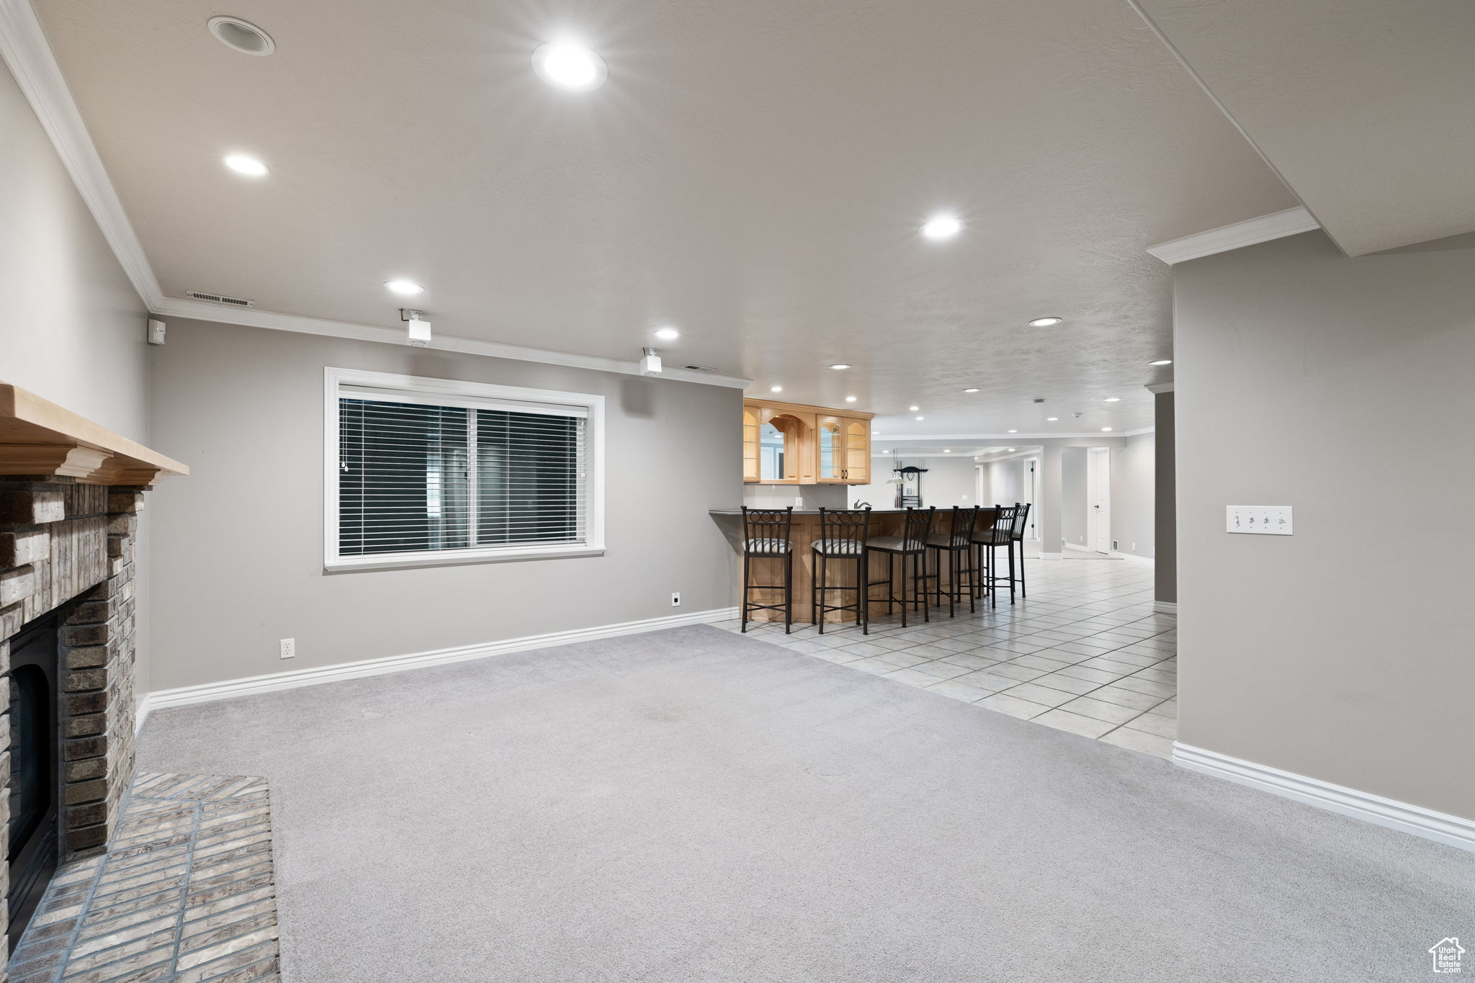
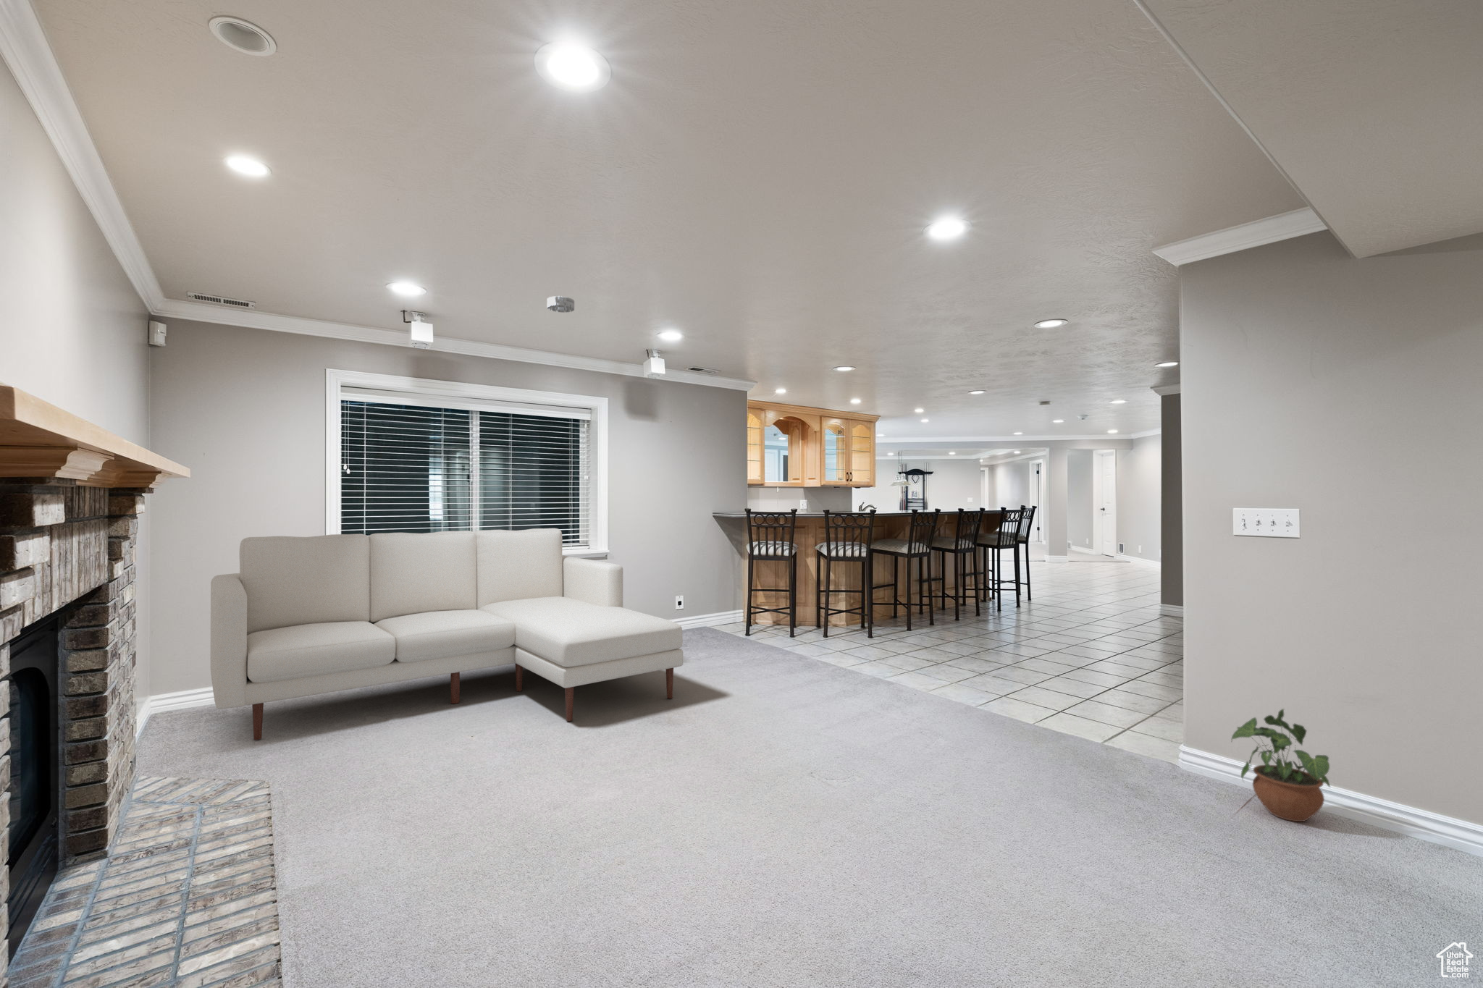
+ smoke detector [546,296,574,313]
+ potted plant [1231,708,1331,823]
+ sofa [209,528,684,741]
